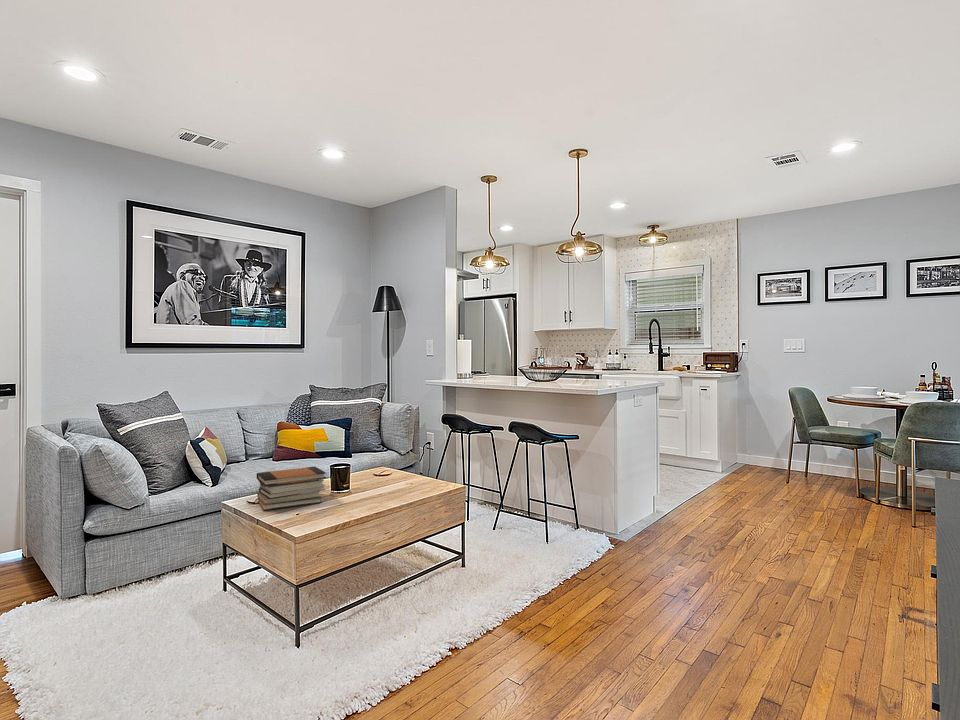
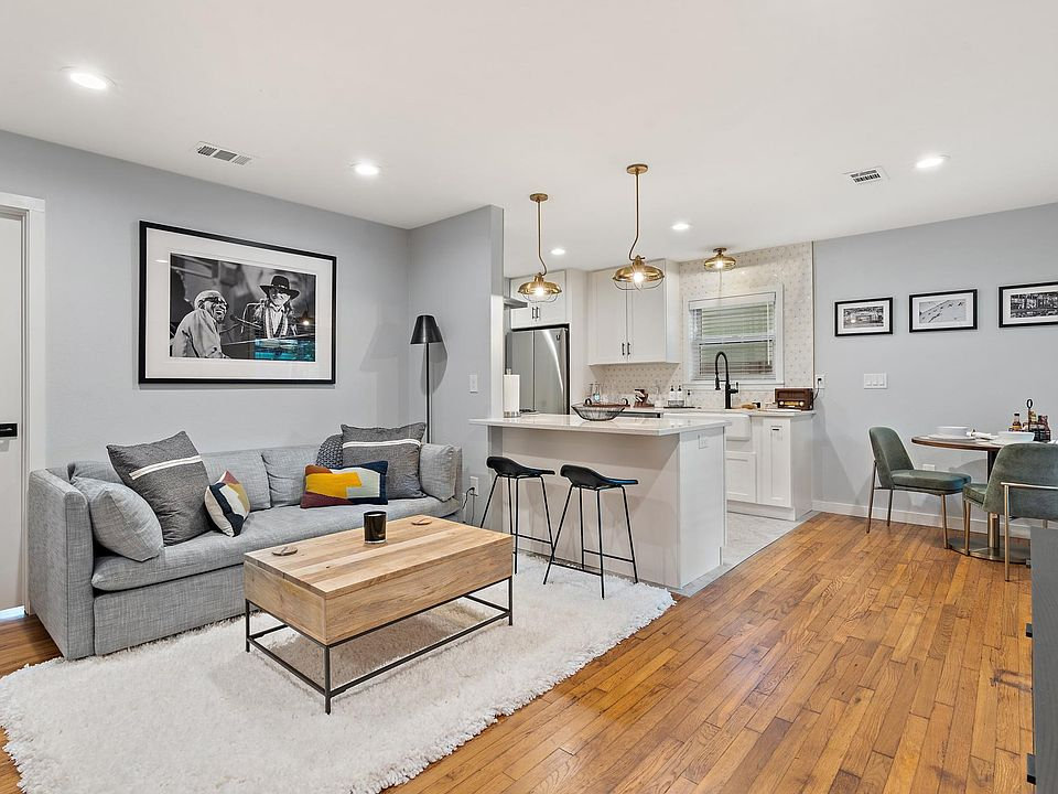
- book stack [256,466,327,511]
